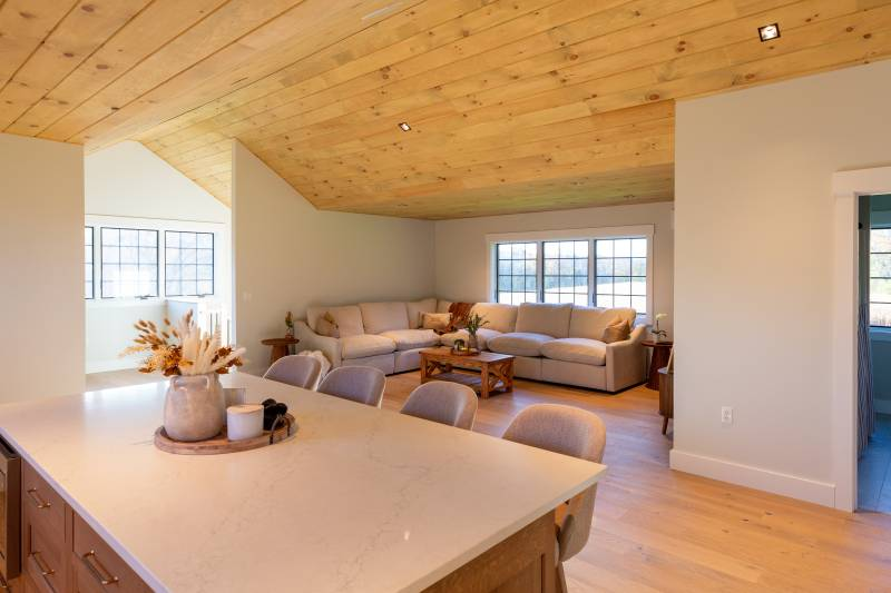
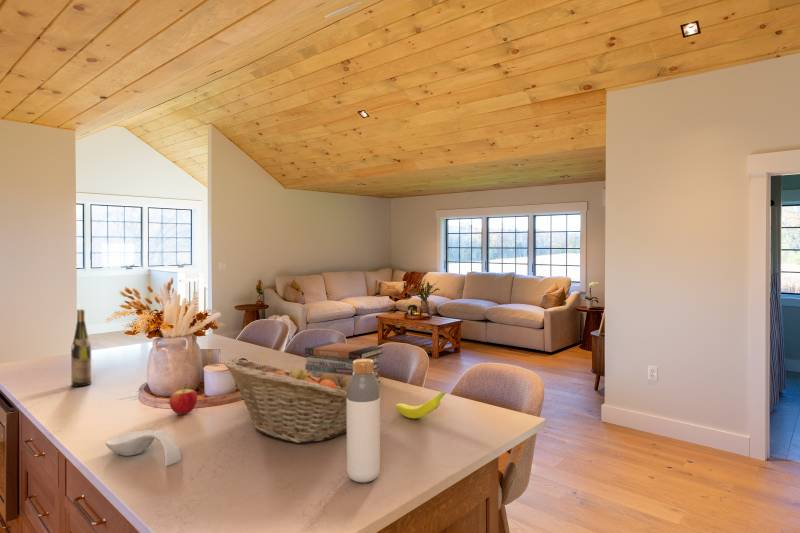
+ bottle [346,359,381,483]
+ book stack [304,341,384,384]
+ apple [169,383,198,415]
+ fruit basket [223,358,351,444]
+ banana [395,390,447,420]
+ wine bottle [70,308,92,388]
+ spoon rest [105,429,183,467]
